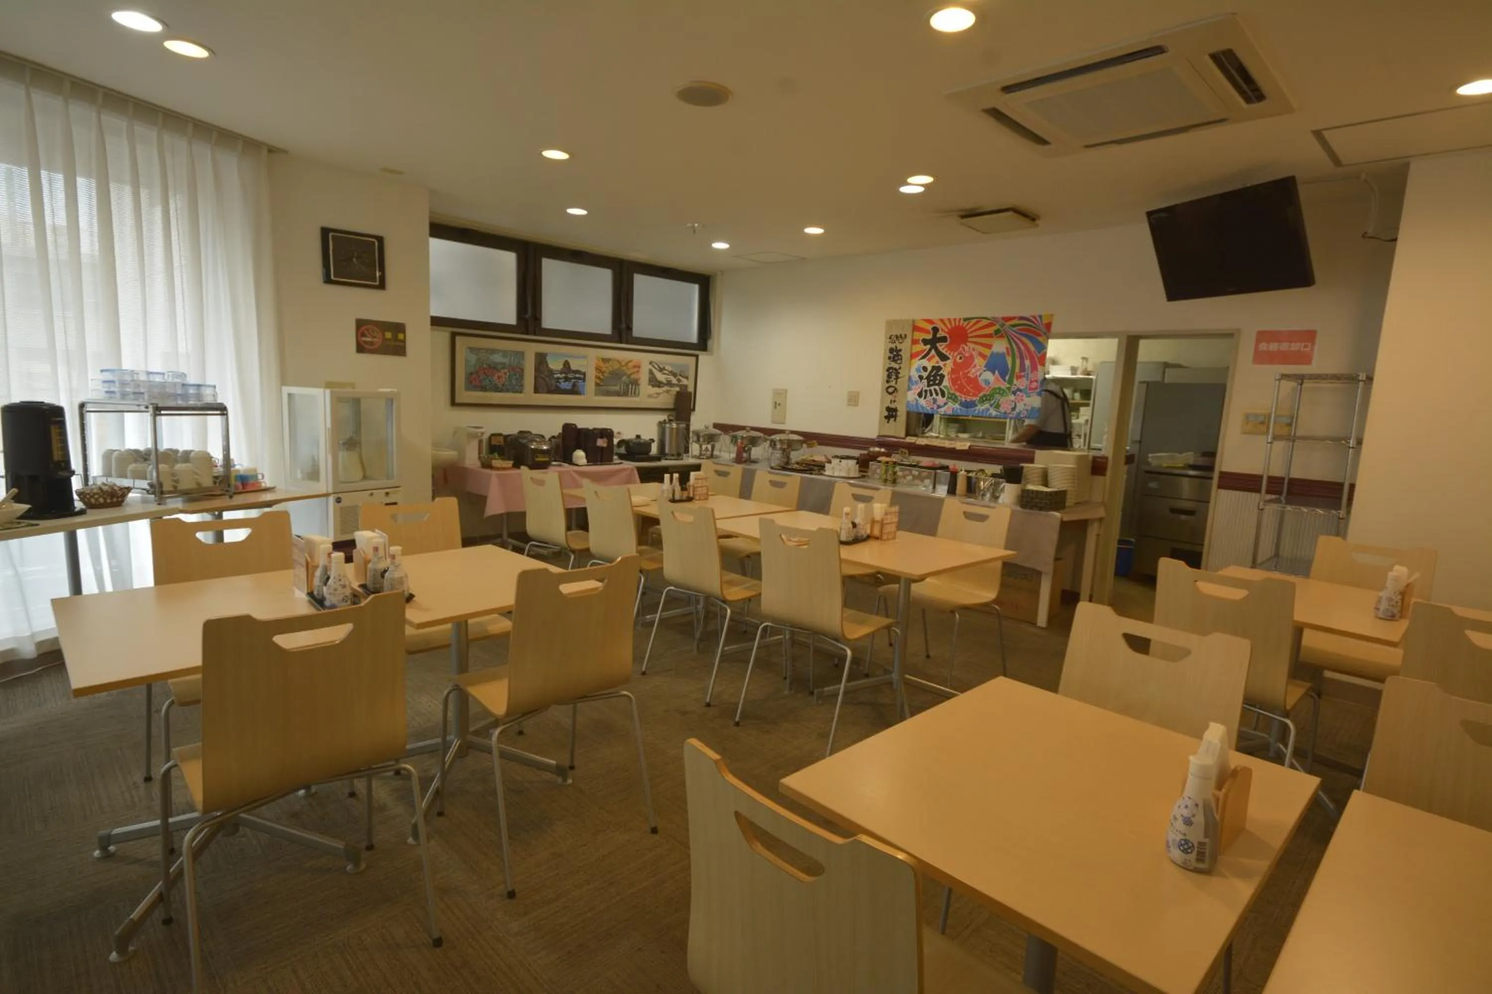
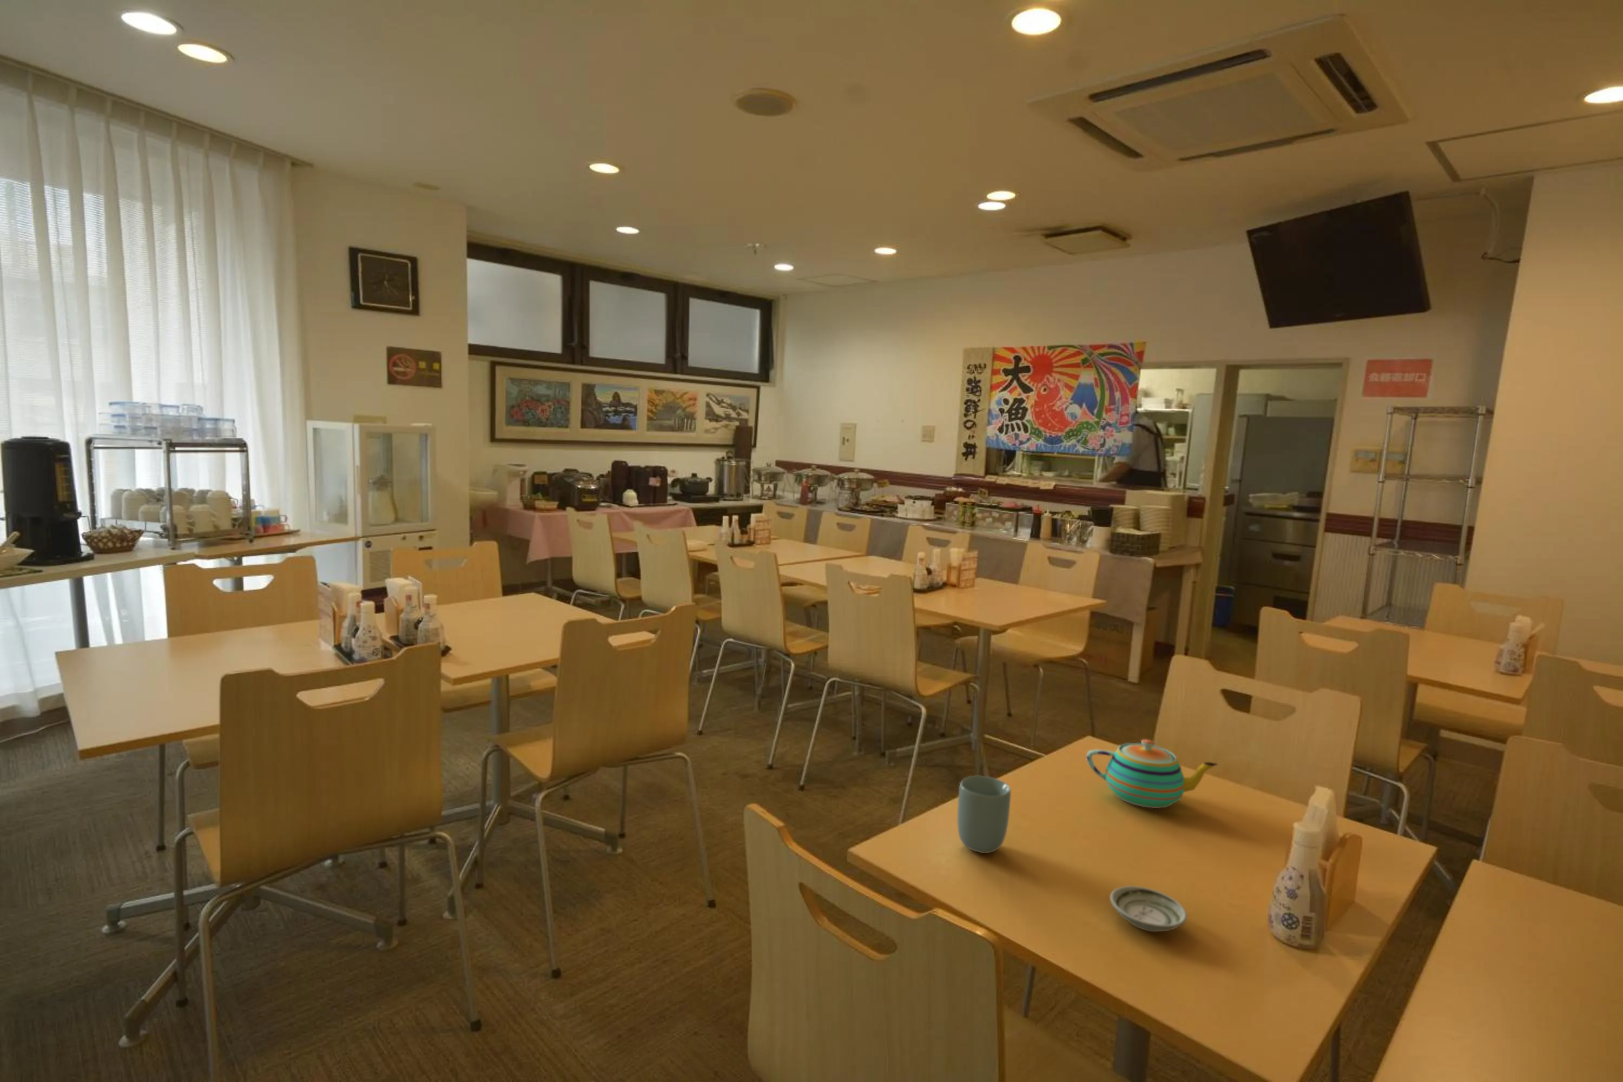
+ cup [958,775,1011,854]
+ teapot [1086,739,1218,809]
+ saucer [1110,885,1187,932]
